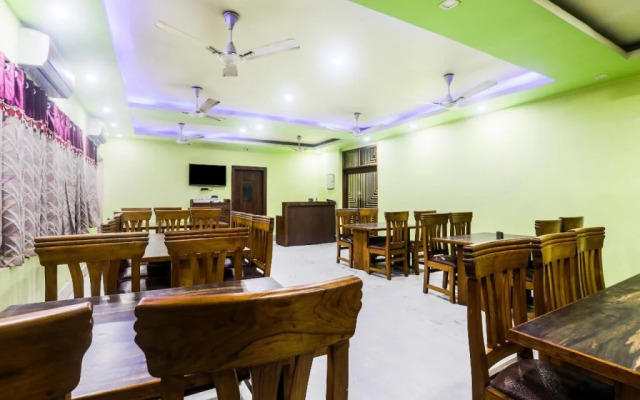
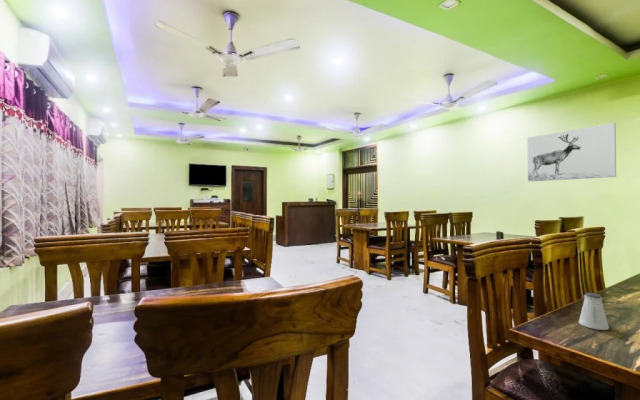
+ wall art [526,122,617,183]
+ saltshaker [578,292,610,331]
